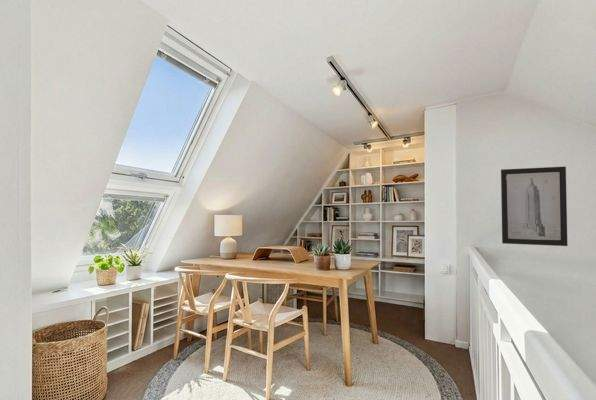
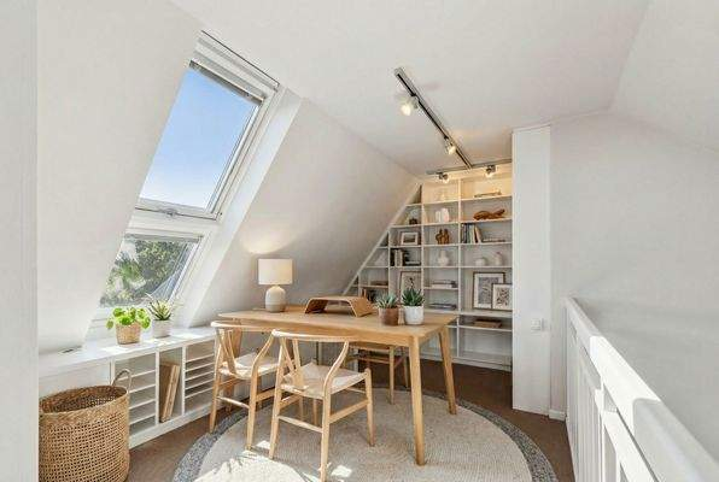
- wall art [500,165,568,247]
